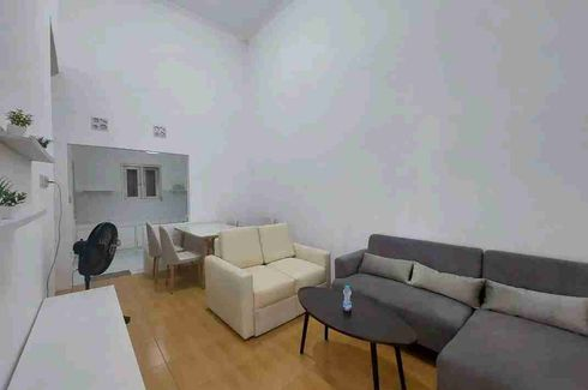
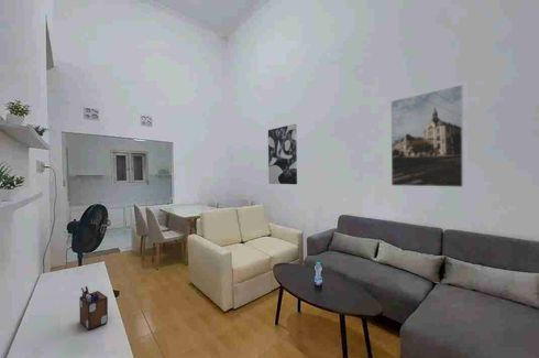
+ desk organizer [78,285,109,332]
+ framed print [389,84,464,188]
+ wall art [267,123,298,185]
